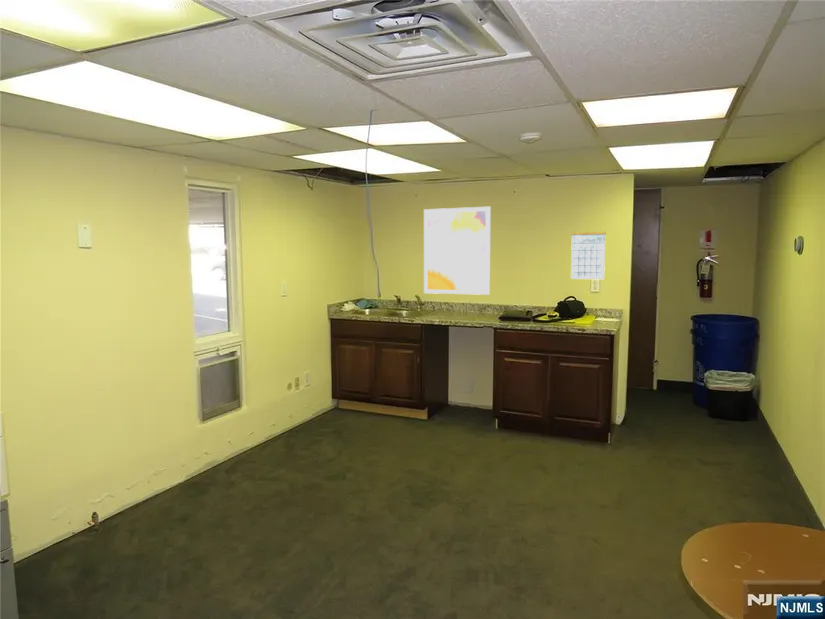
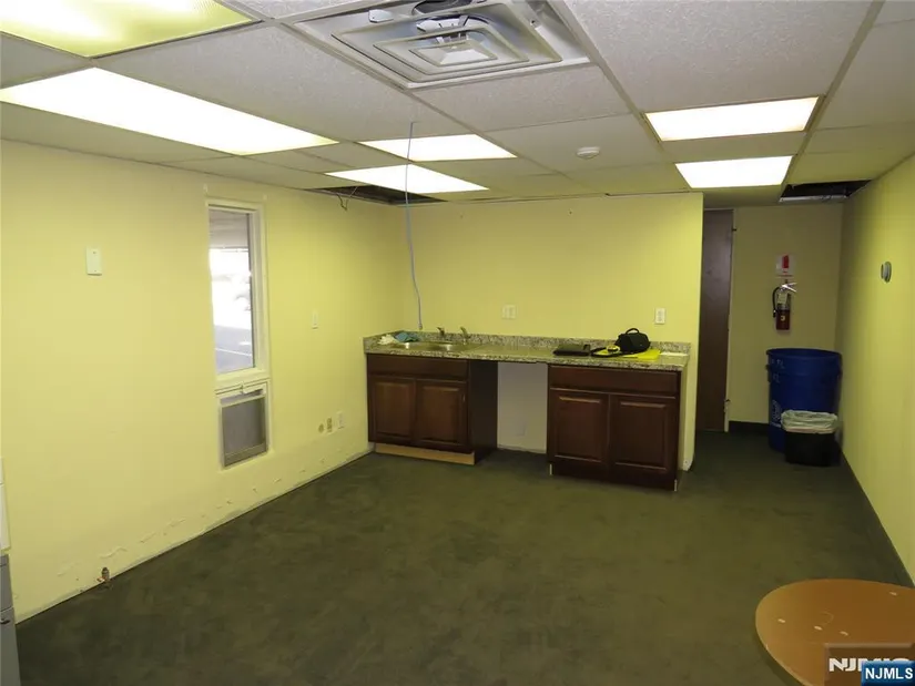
- calendar [570,220,607,280]
- wall art [423,206,492,296]
